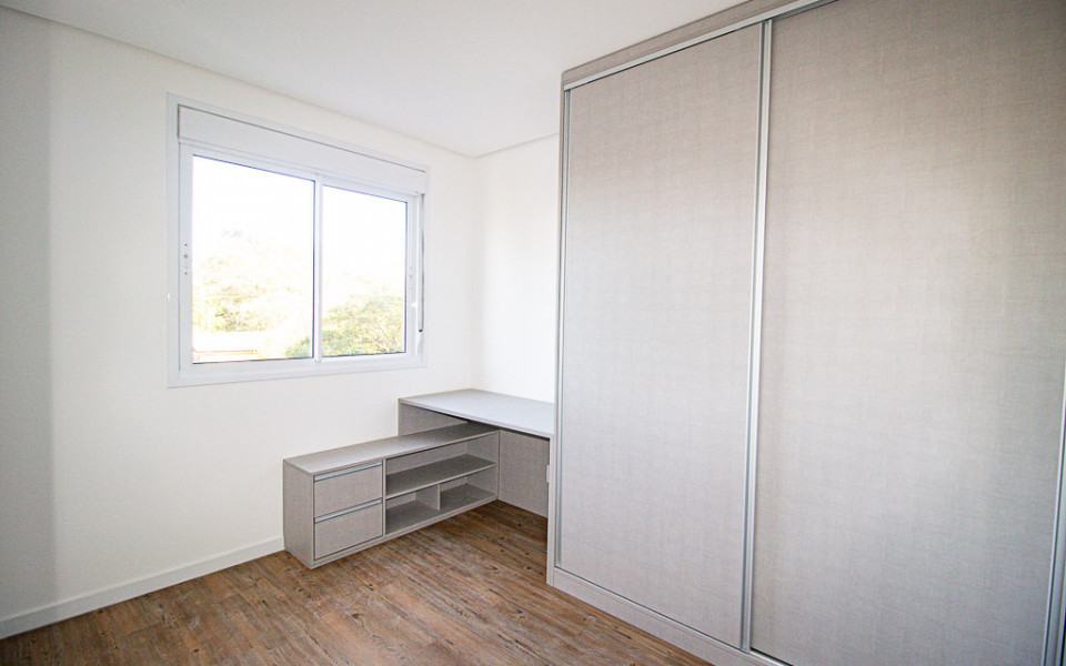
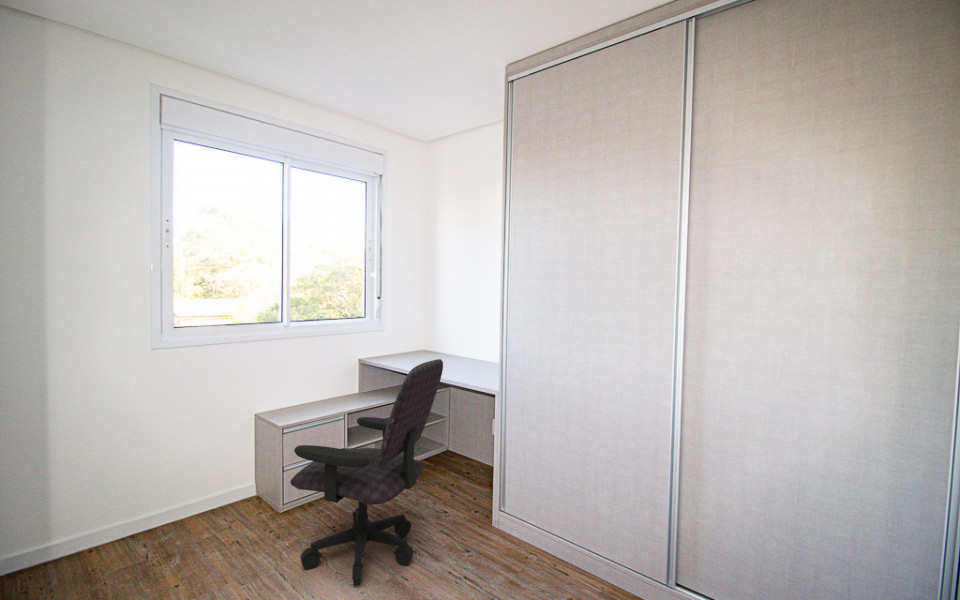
+ office chair [289,358,444,587]
